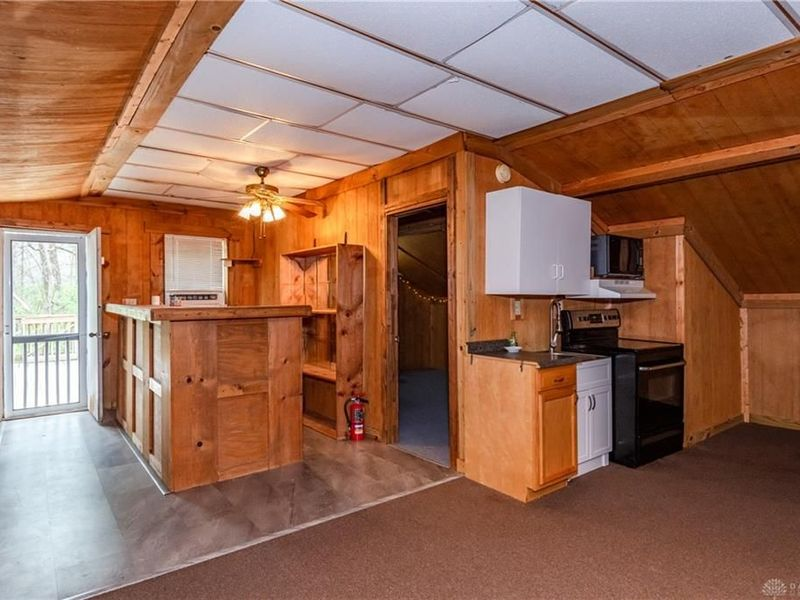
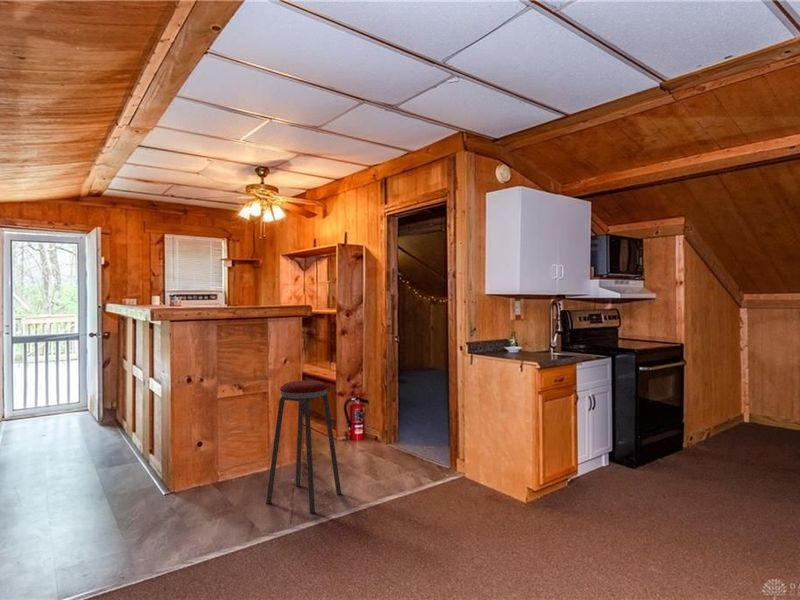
+ music stool [265,379,342,514]
